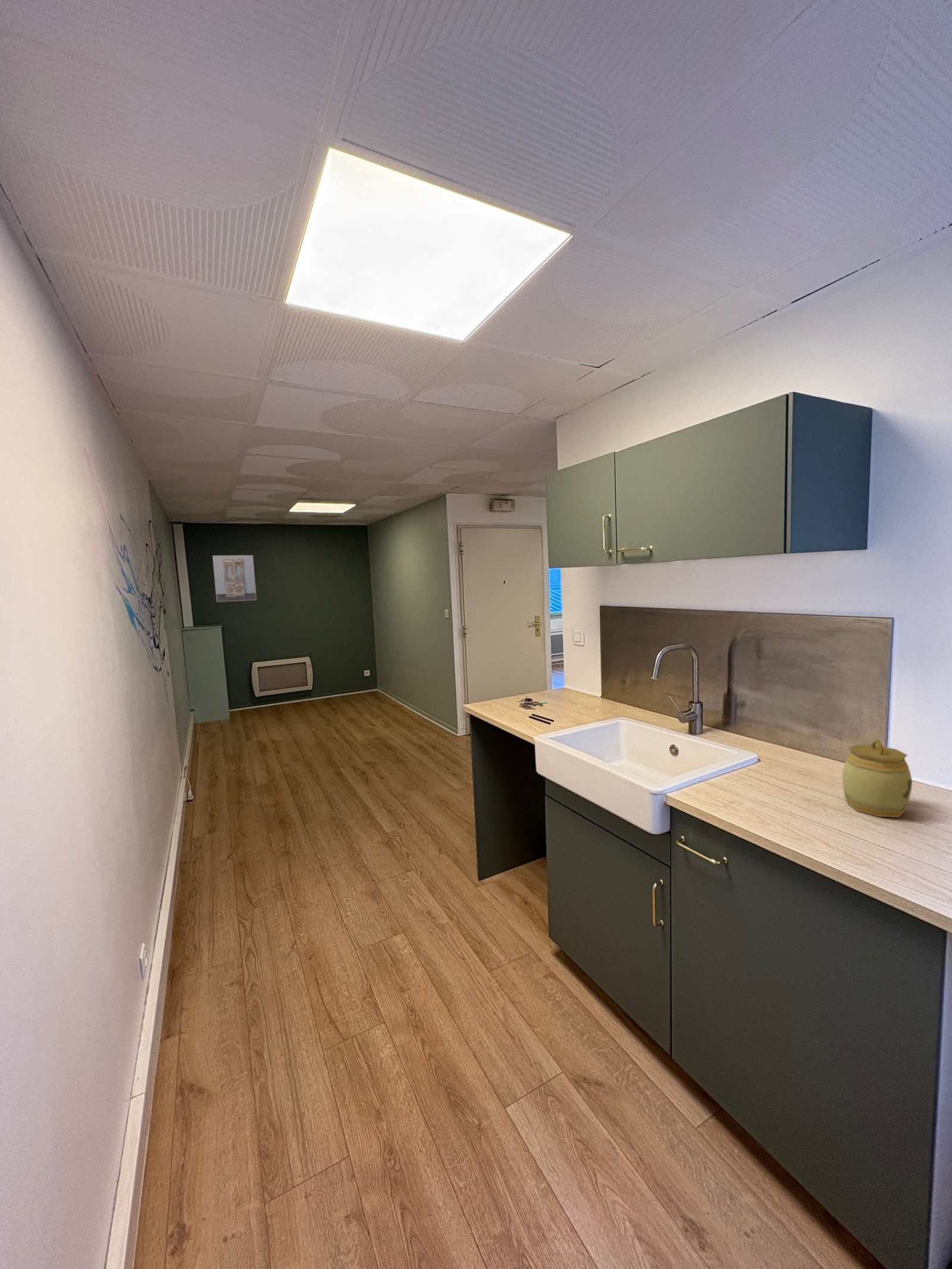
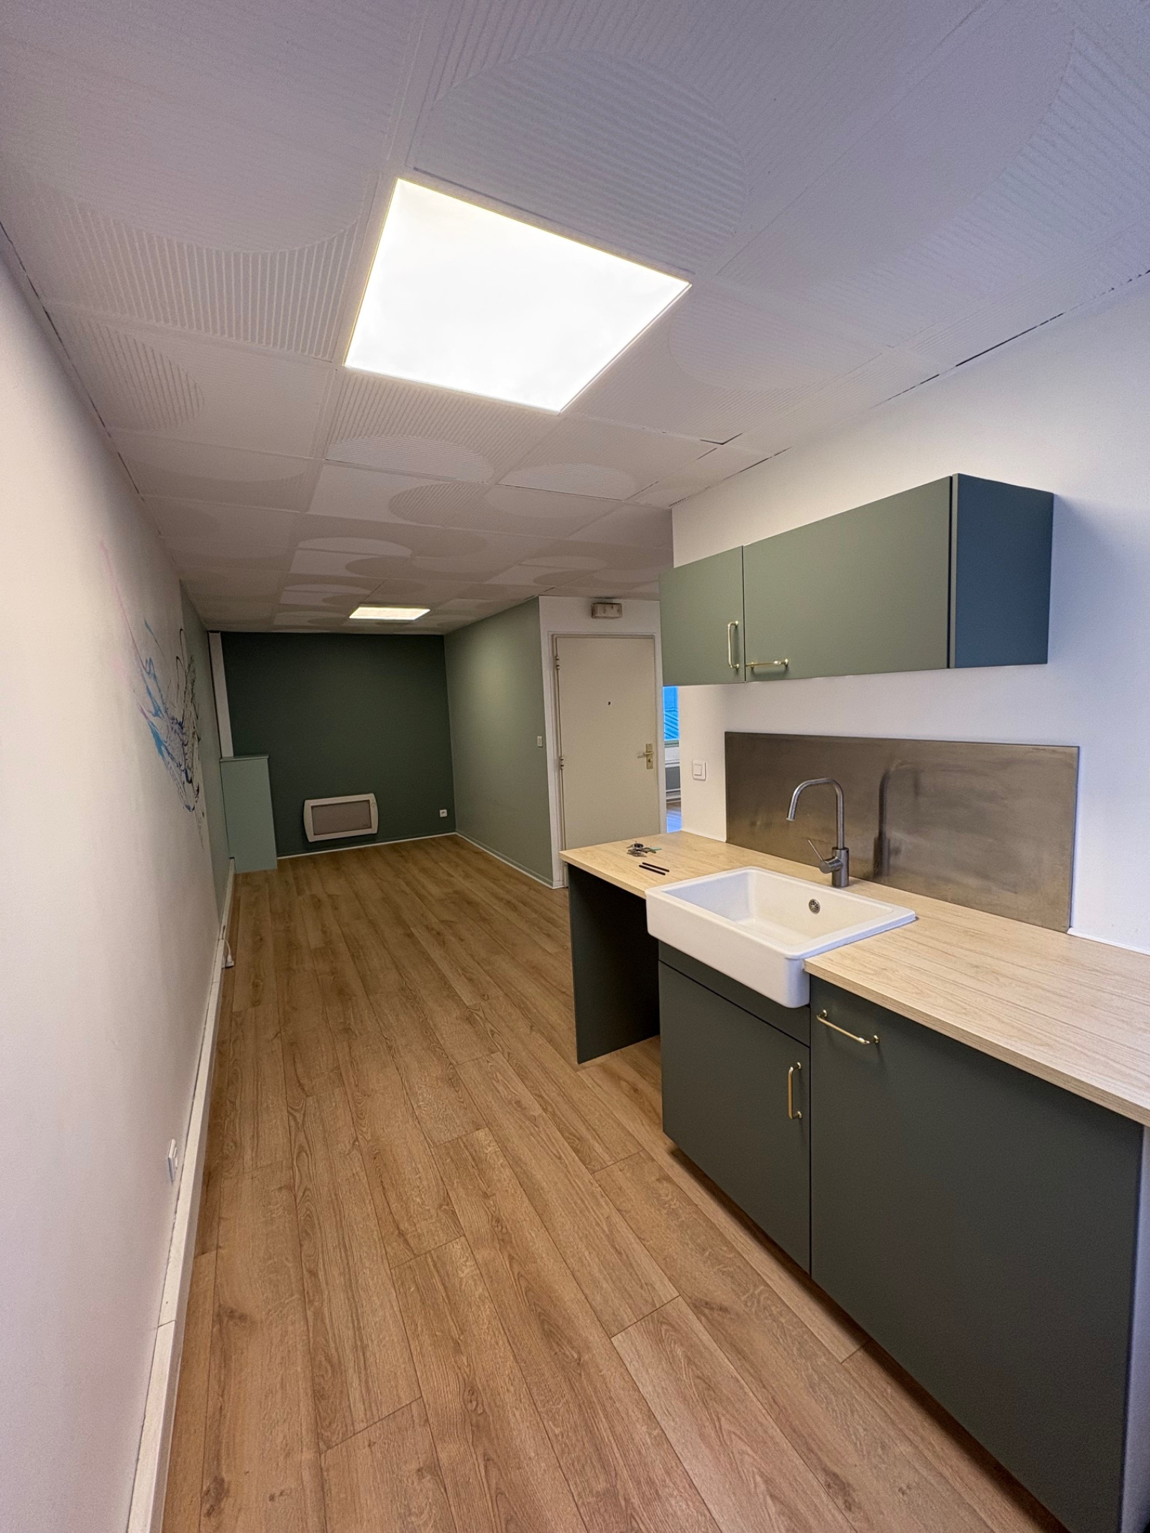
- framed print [212,554,257,603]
- jar [841,738,913,818]
